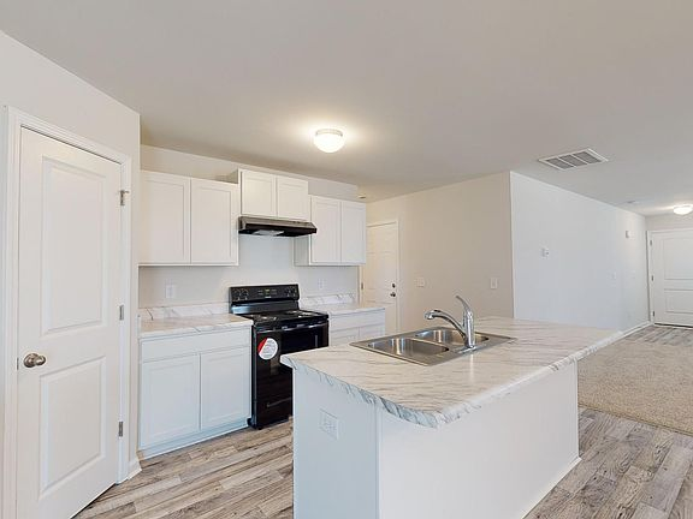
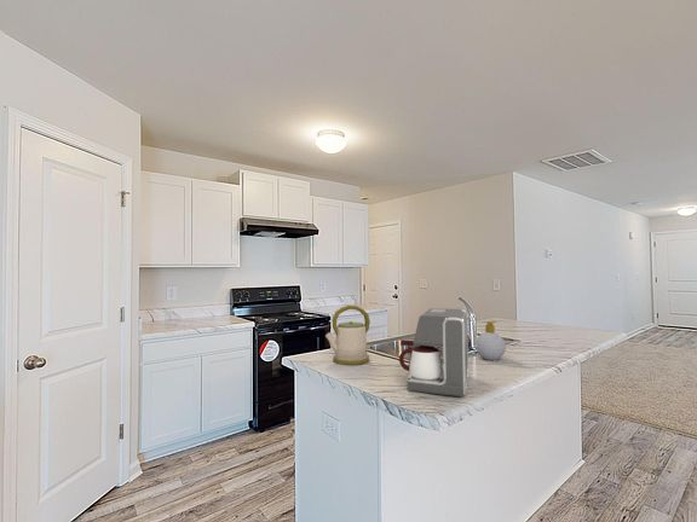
+ soap bottle [474,320,507,361]
+ kettle [324,304,371,366]
+ coffee maker [398,307,470,398]
